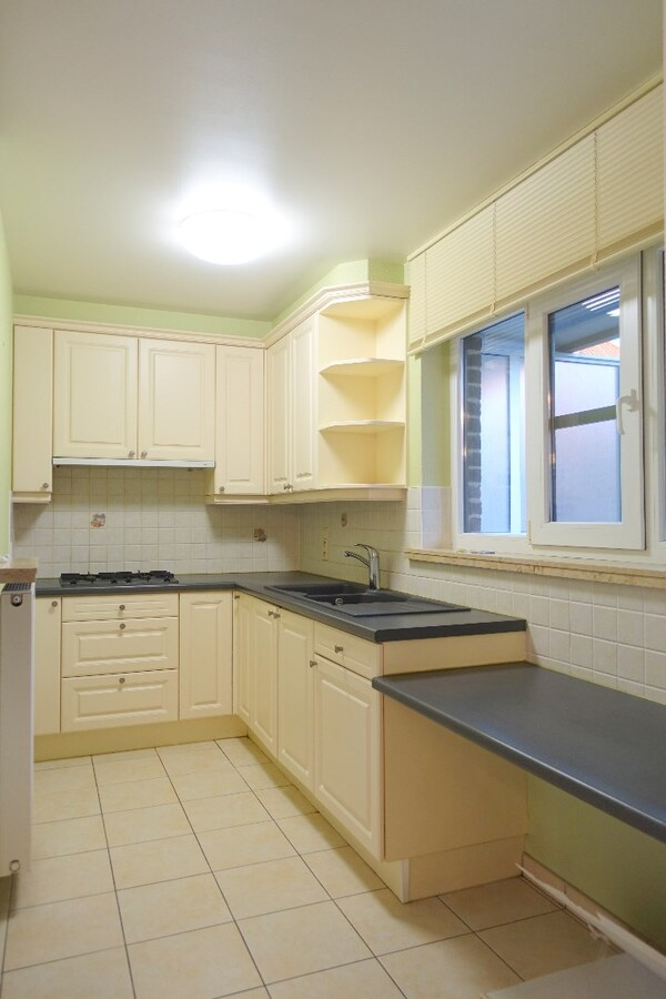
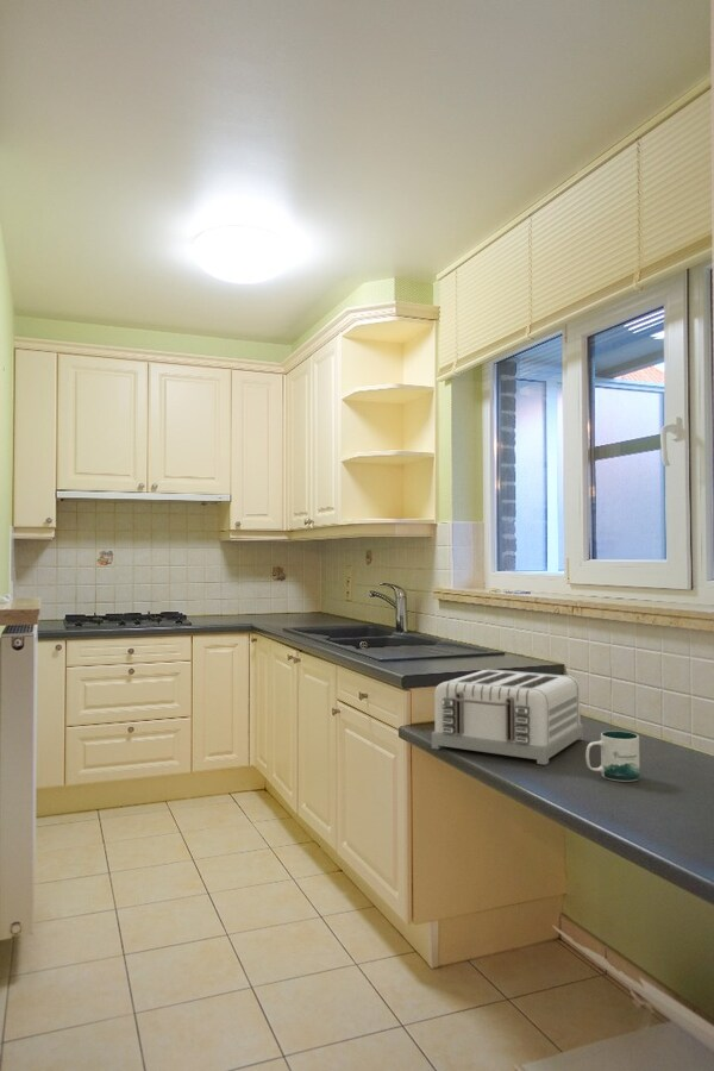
+ mug [584,729,640,783]
+ toaster [431,668,584,765]
